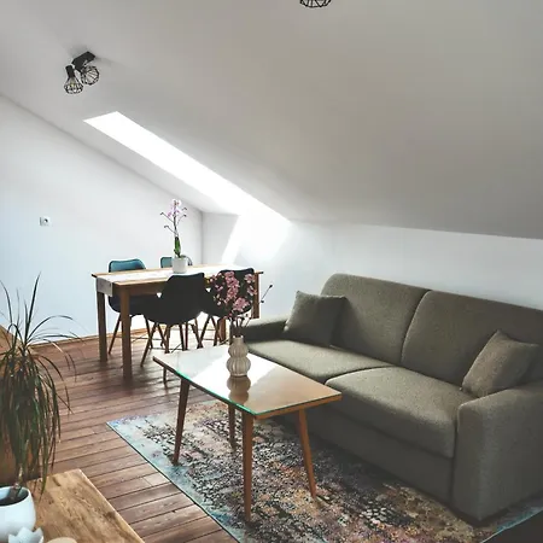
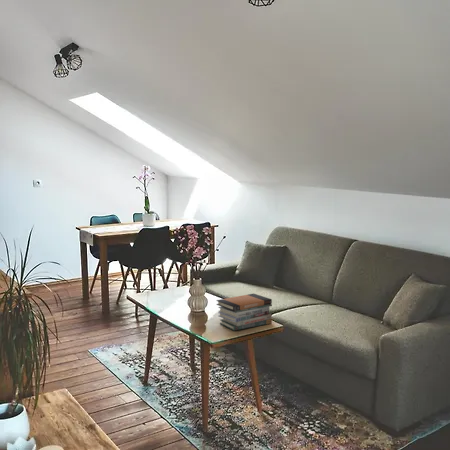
+ book stack [215,293,273,332]
